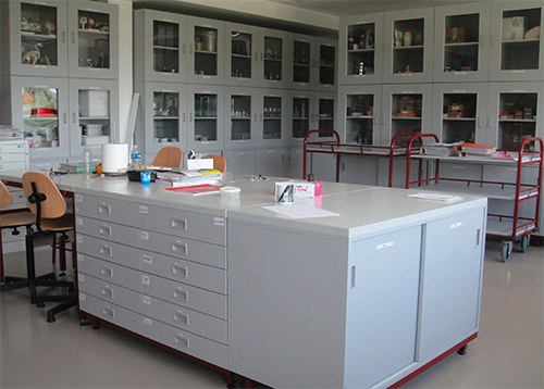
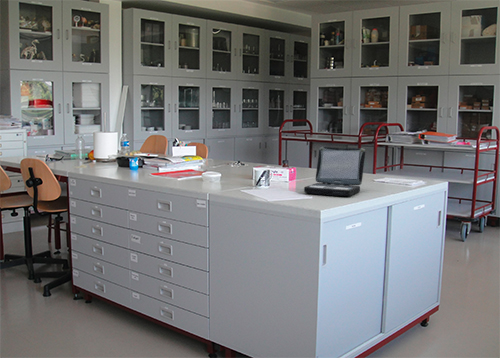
+ laptop [303,146,366,197]
